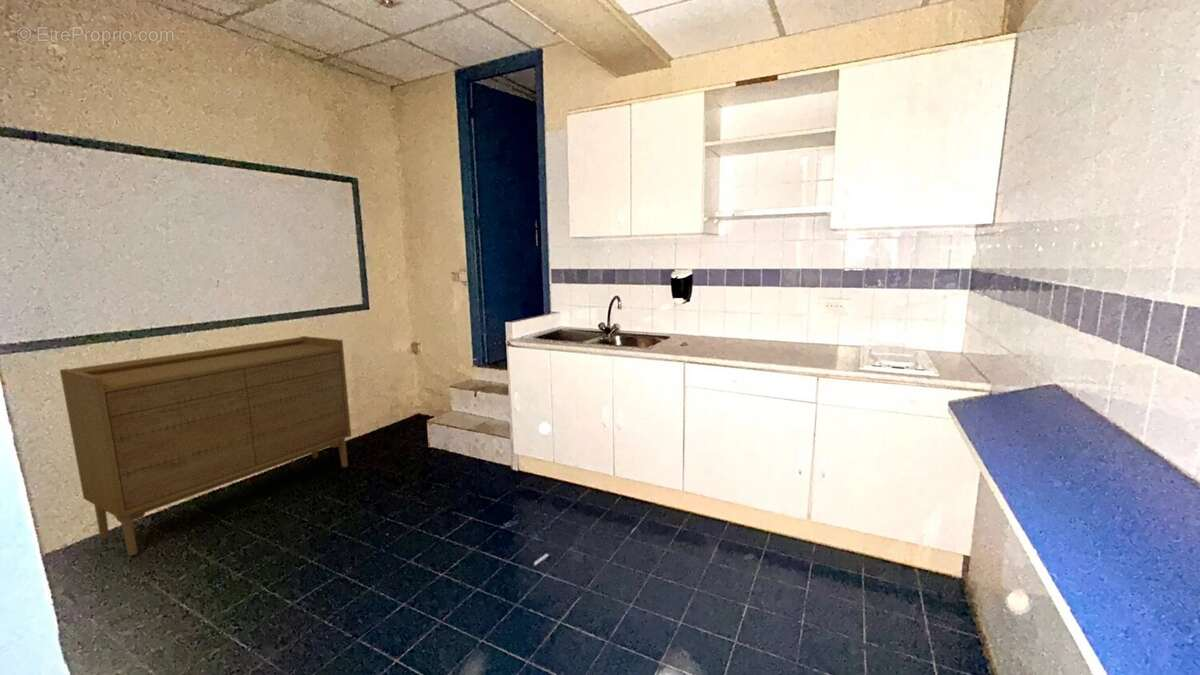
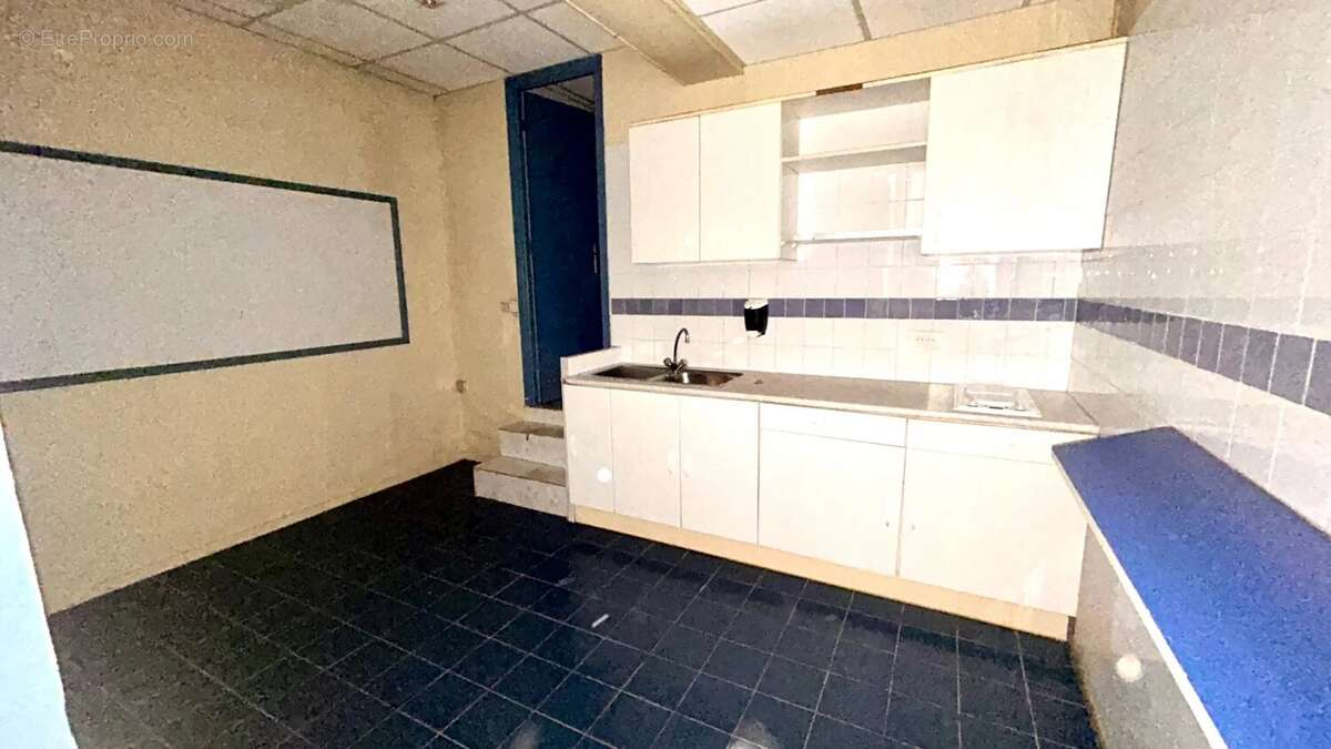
- sideboard [59,335,352,557]
